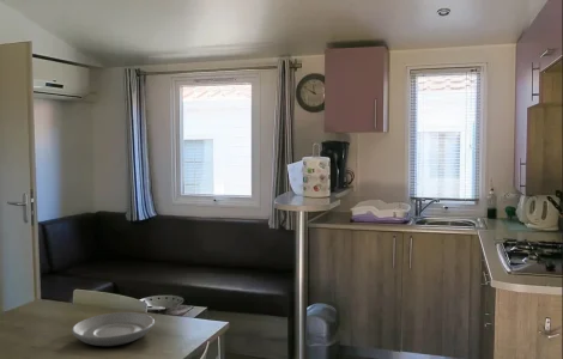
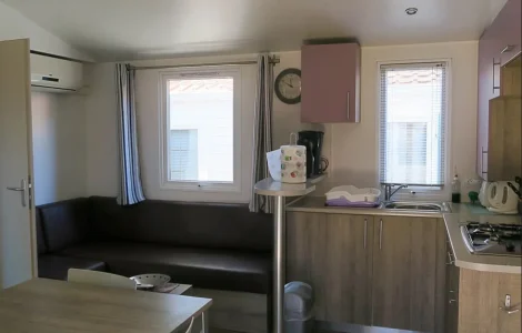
- plate [71,311,156,347]
